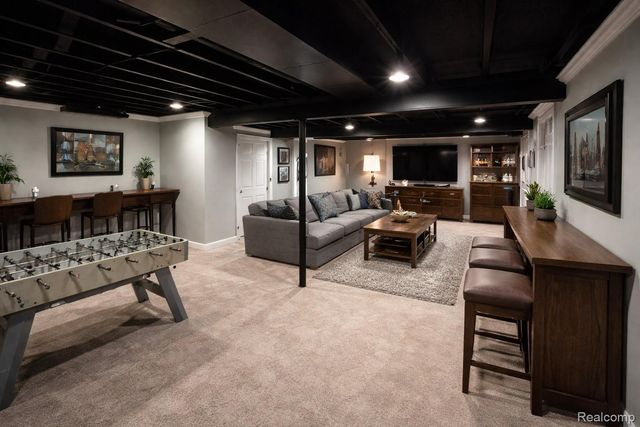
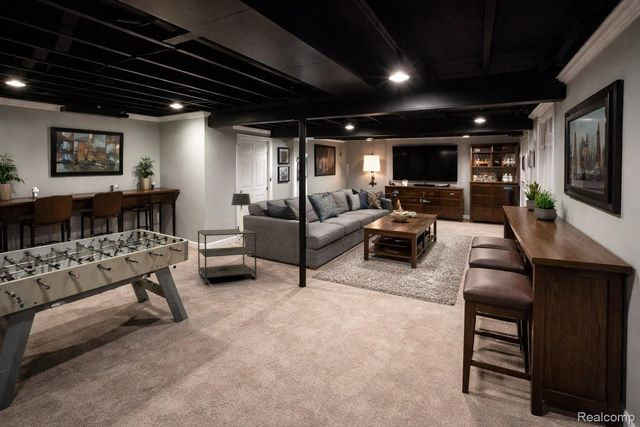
+ side table [197,228,257,285]
+ table lamp [230,192,252,231]
